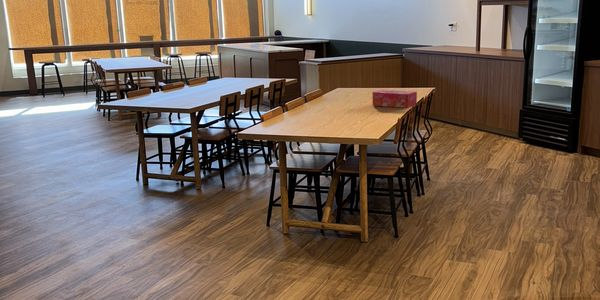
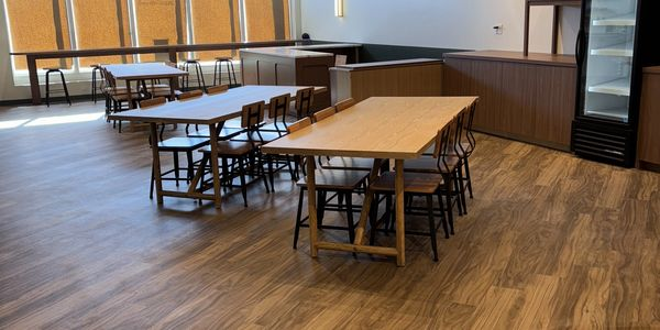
- tissue box [372,89,418,109]
